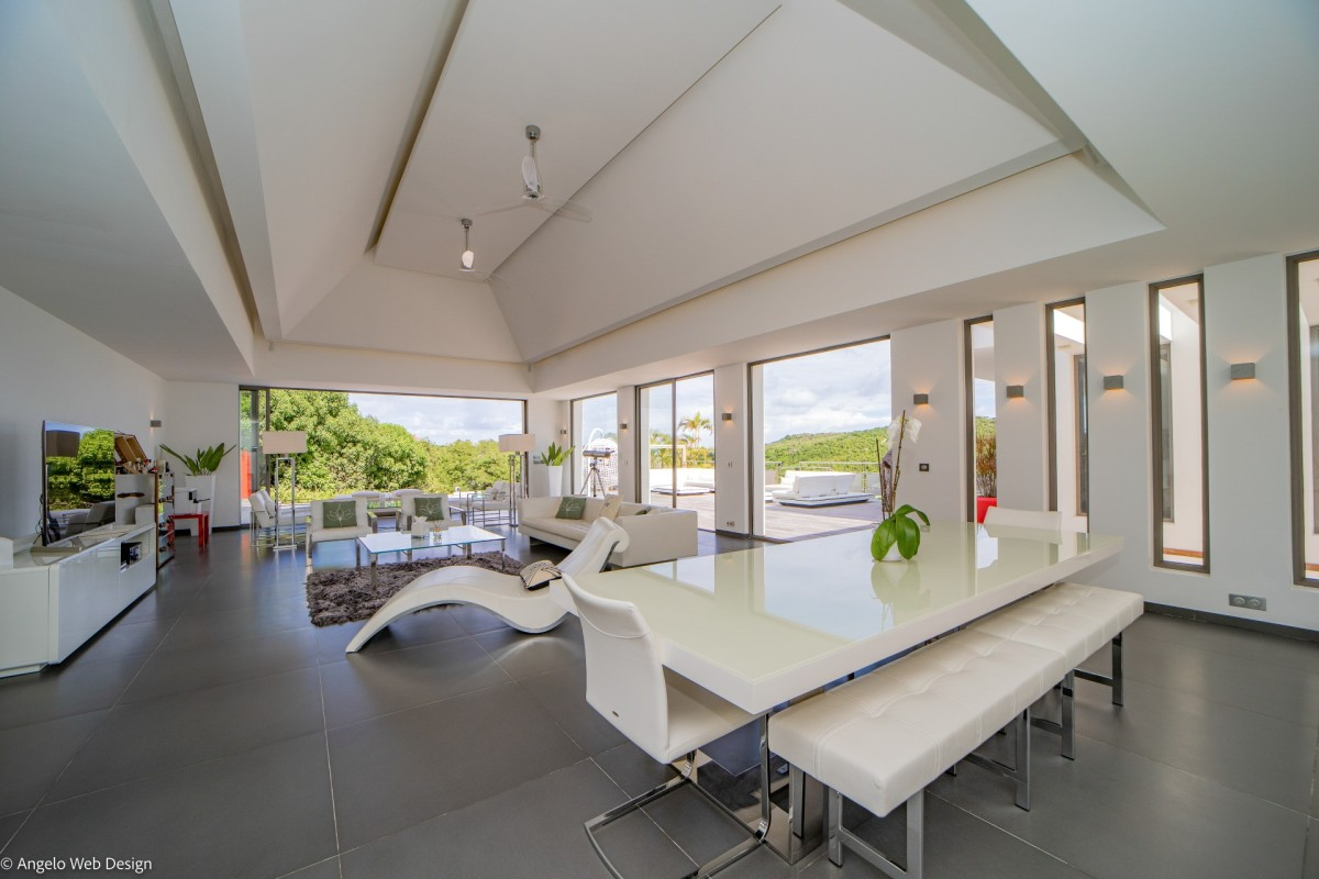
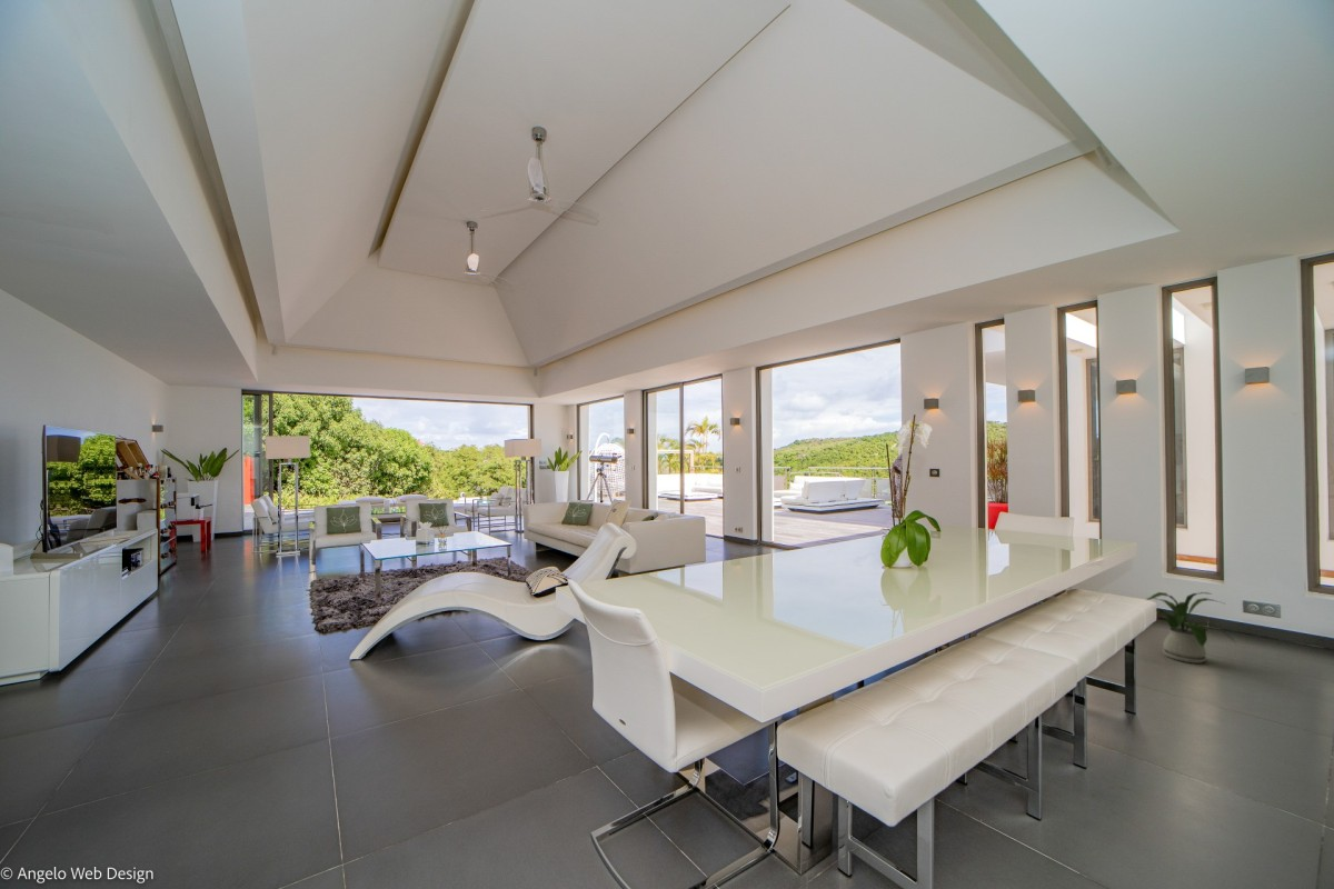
+ house plant [1145,591,1237,665]
